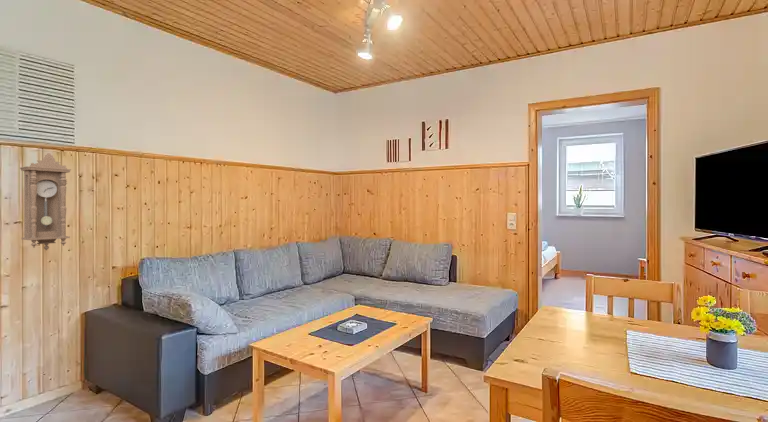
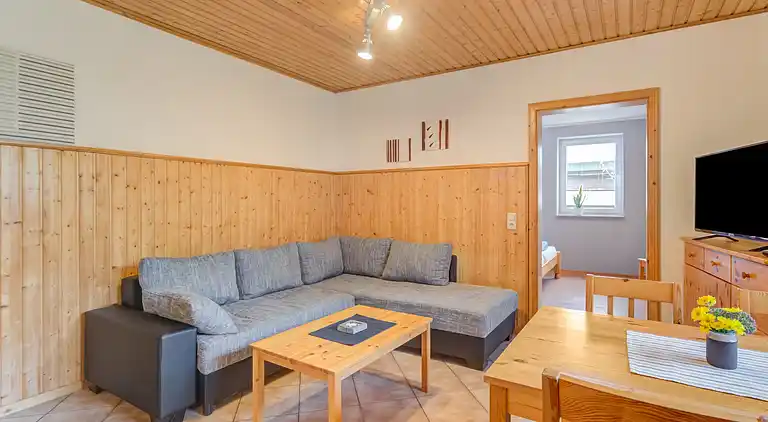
- pendulum clock [19,152,72,251]
